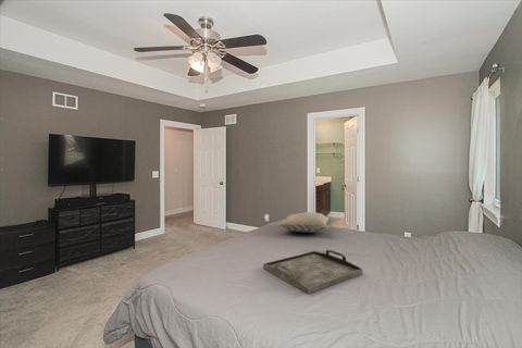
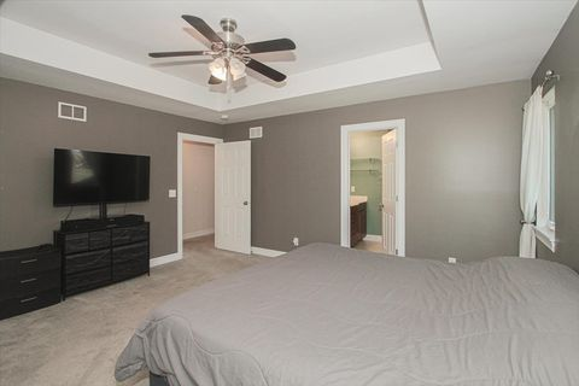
- pillow [277,211,331,234]
- serving tray [262,249,363,295]
